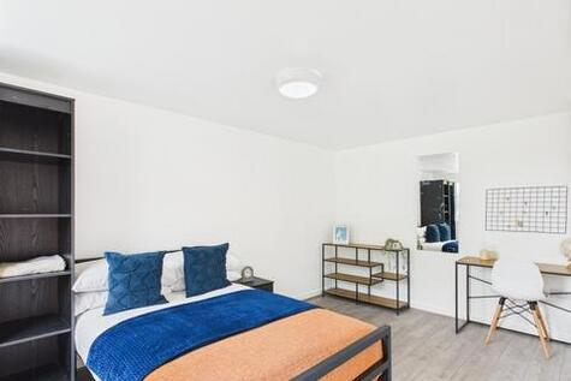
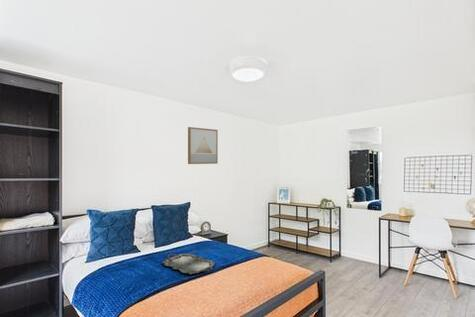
+ wall art [187,126,219,165]
+ serving tray [161,252,216,275]
